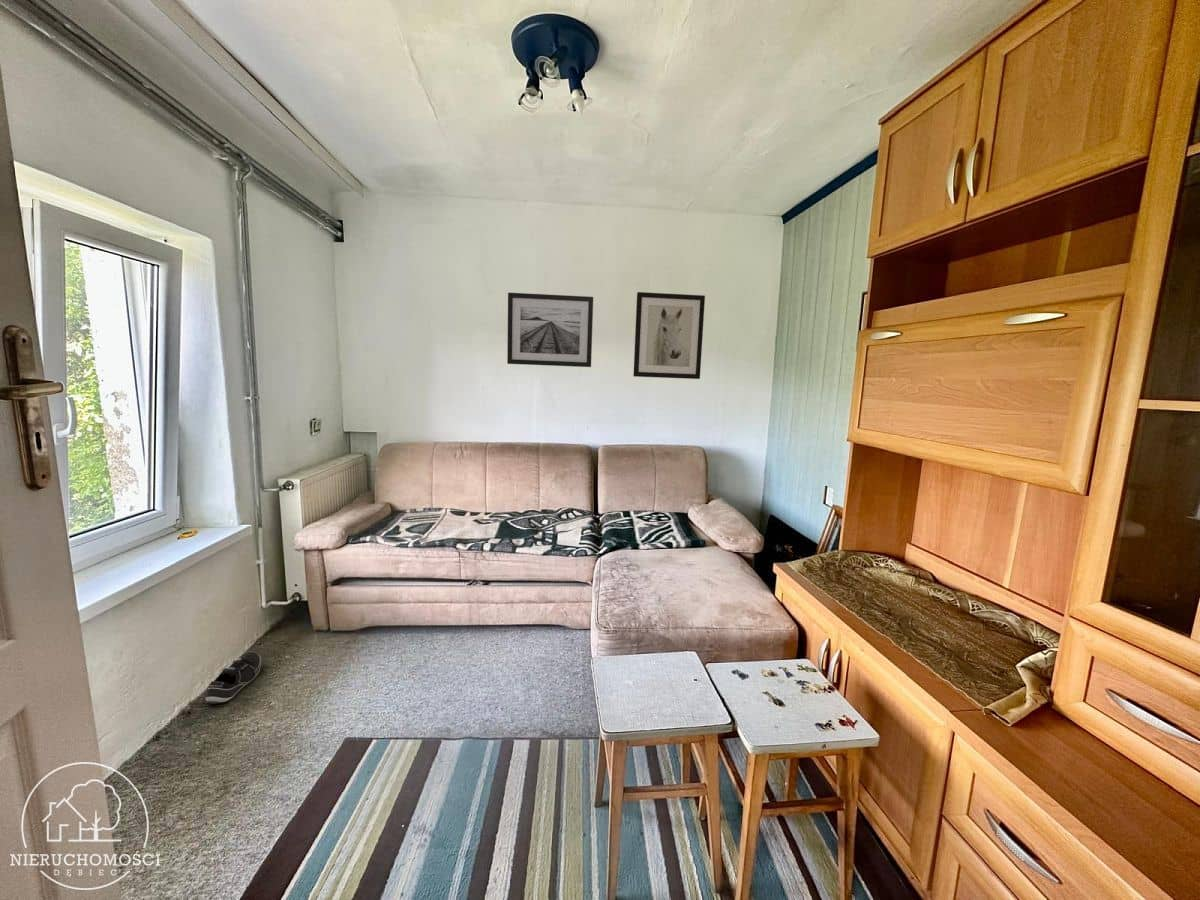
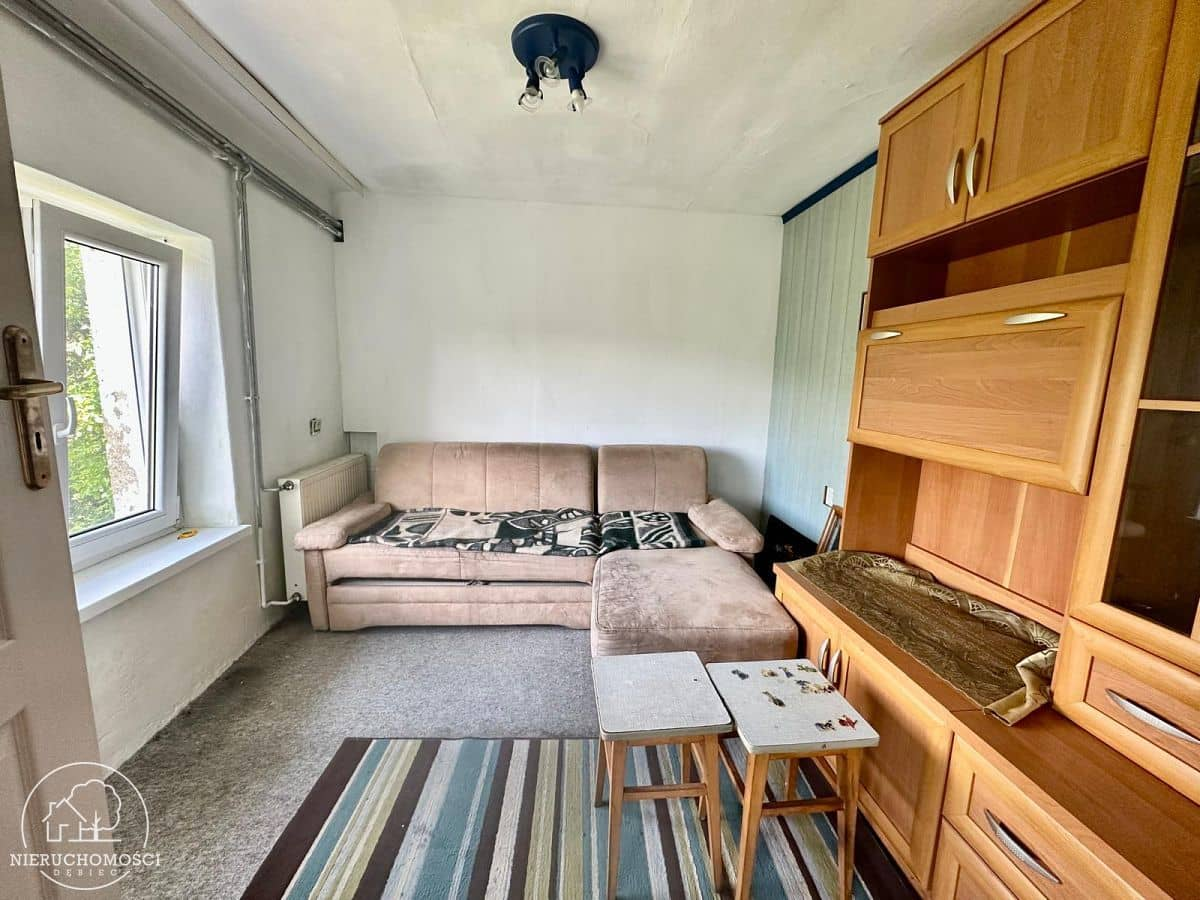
- wall art [506,292,594,368]
- wall art [632,291,706,380]
- shoe [205,649,262,705]
